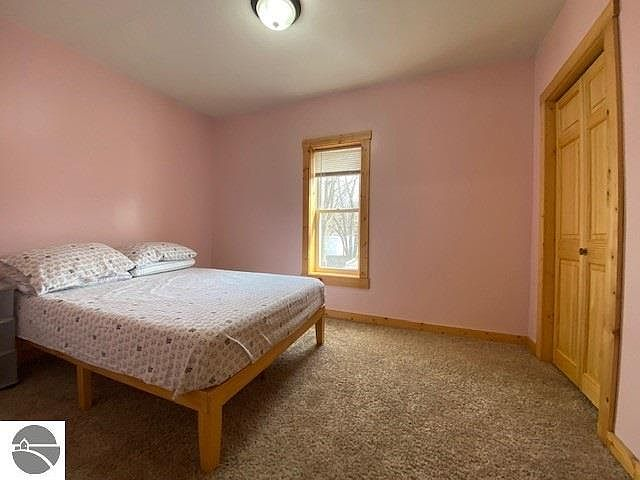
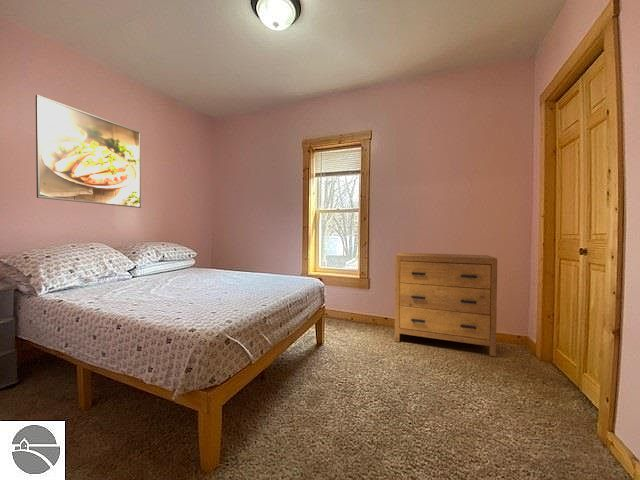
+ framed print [35,94,142,209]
+ dresser [394,252,498,357]
